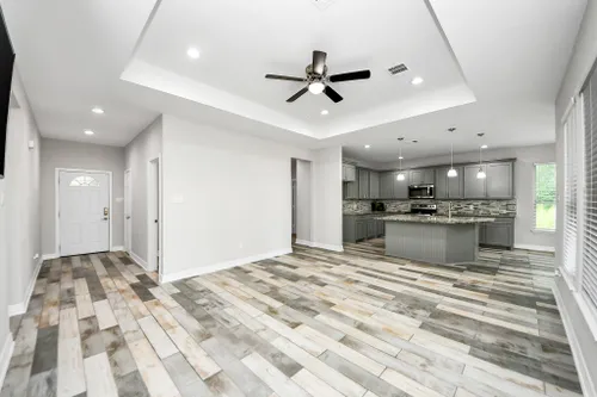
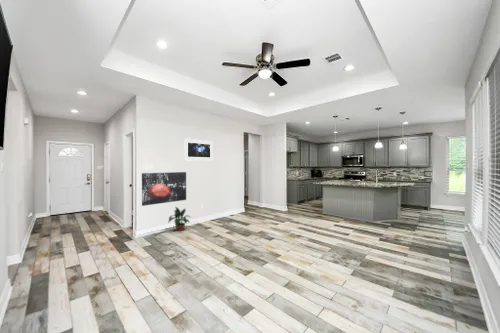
+ potted plant [167,206,193,232]
+ wall art [141,171,187,207]
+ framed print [183,137,214,162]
